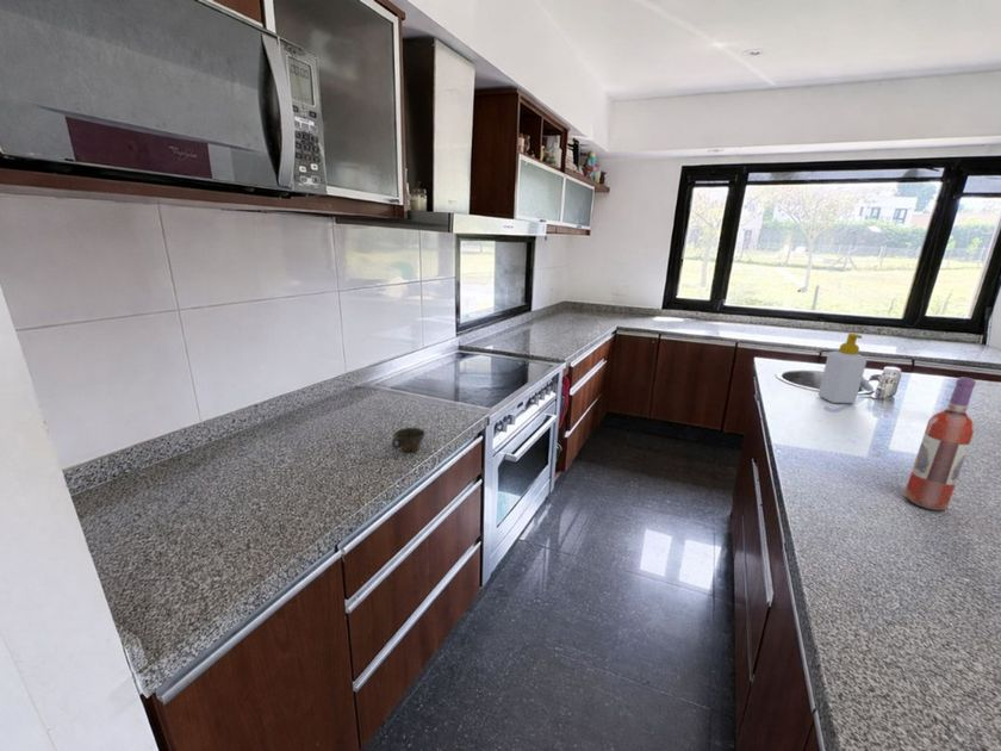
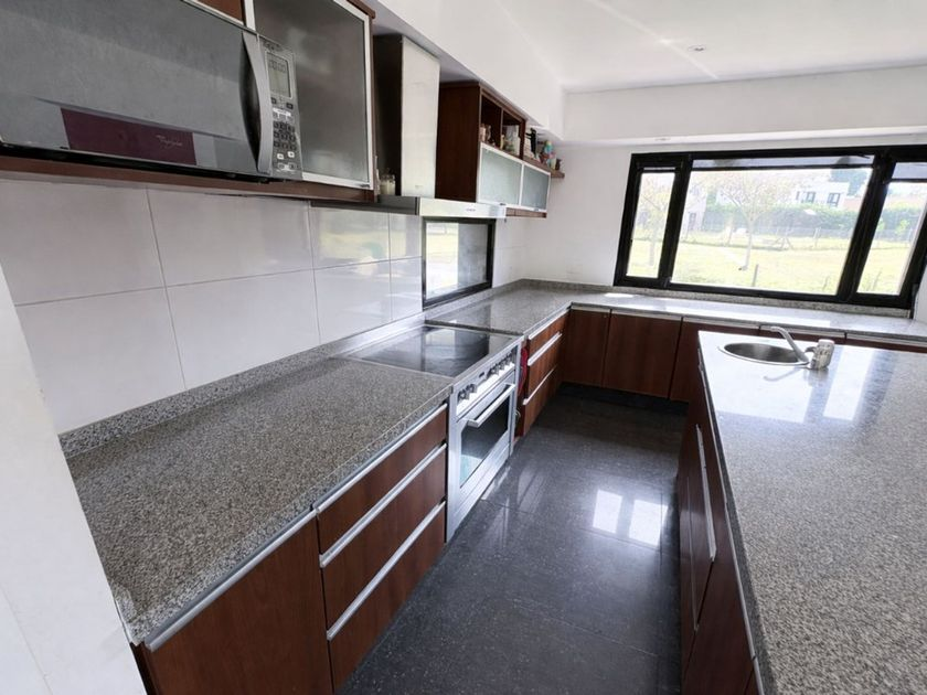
- cup [391,427,427,453]
- wine bottle [903,376,977,511]
- soap bottle [817,333,868,404]
